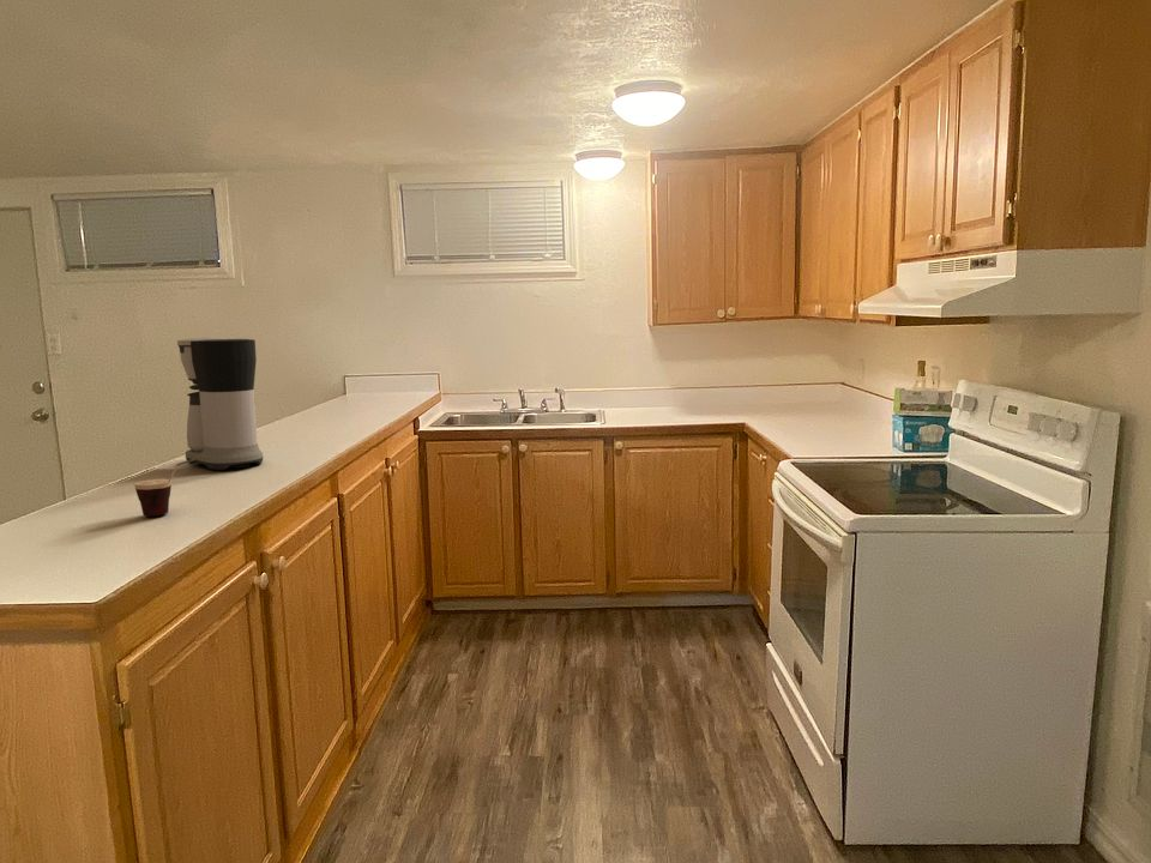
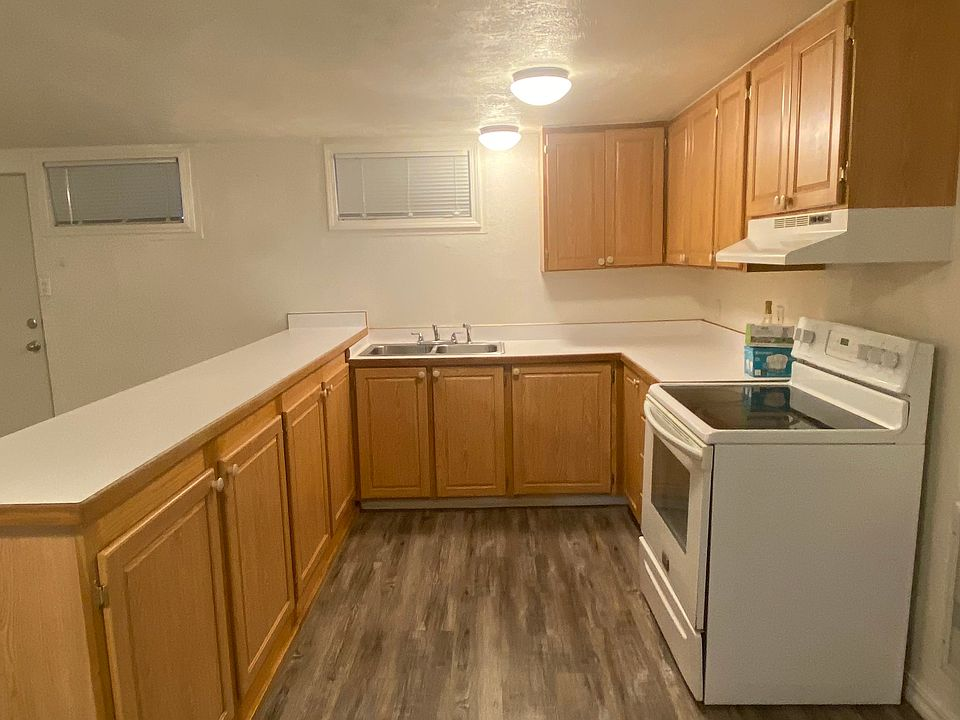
- coffee maker [176,337,264,471]
- cup [133,458,199,518]
